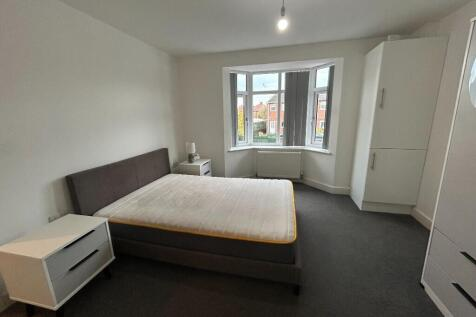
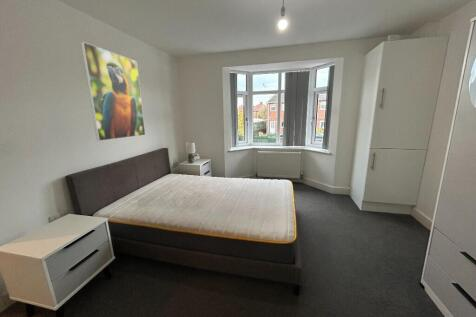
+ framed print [80,41,146,142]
